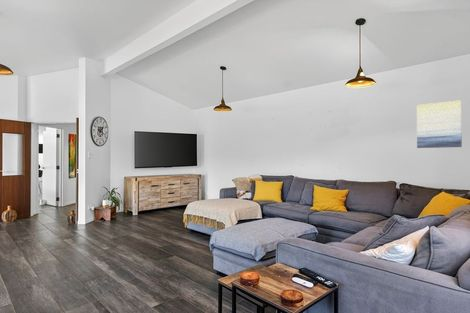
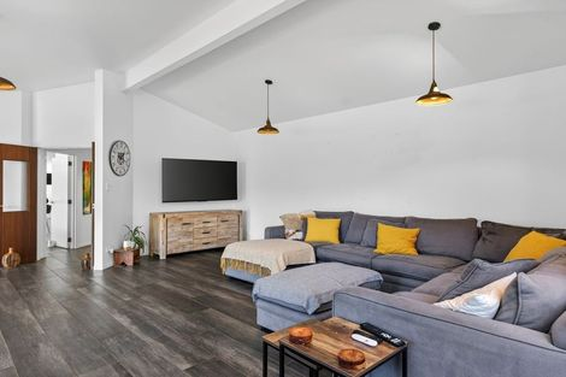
- wall art [416,99,463,149]
